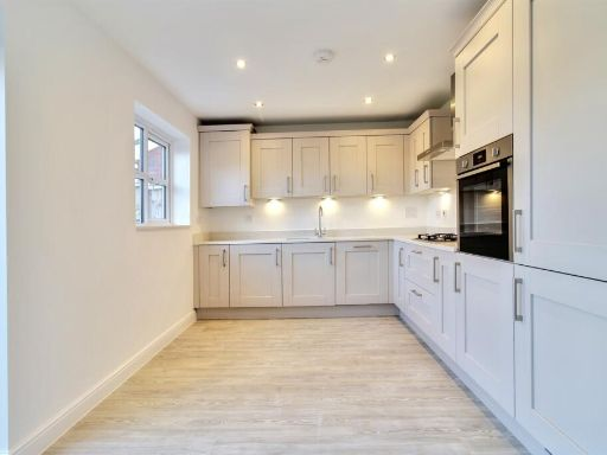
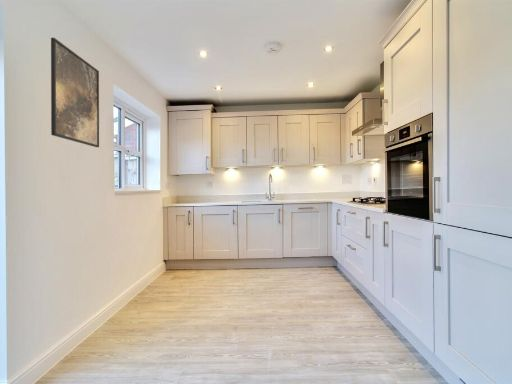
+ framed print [50,37,100,148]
